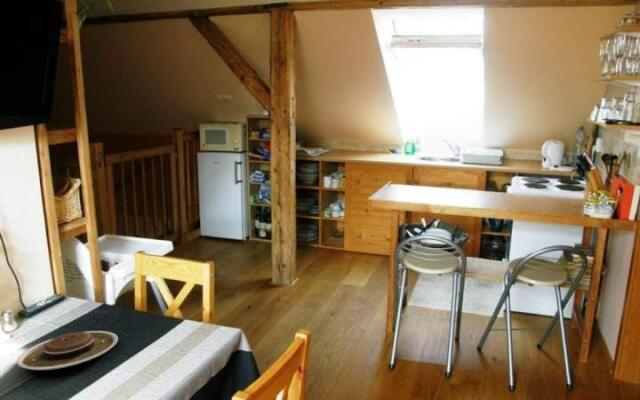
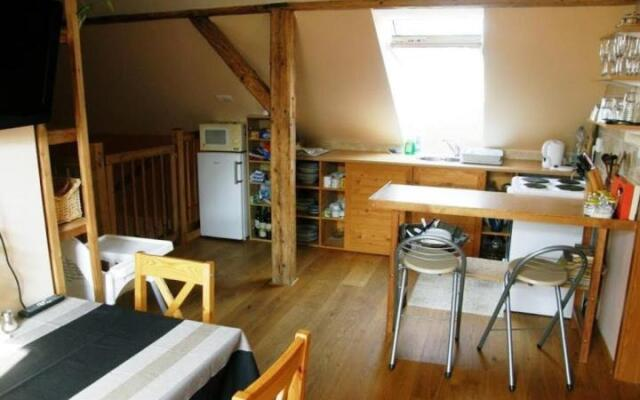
- plate [16,330,119,371]
